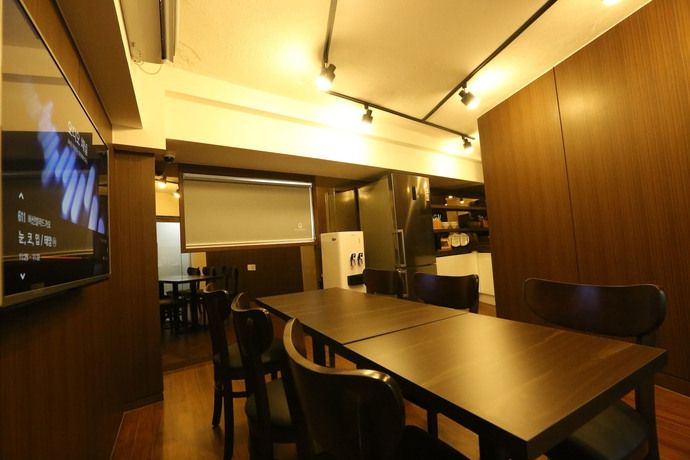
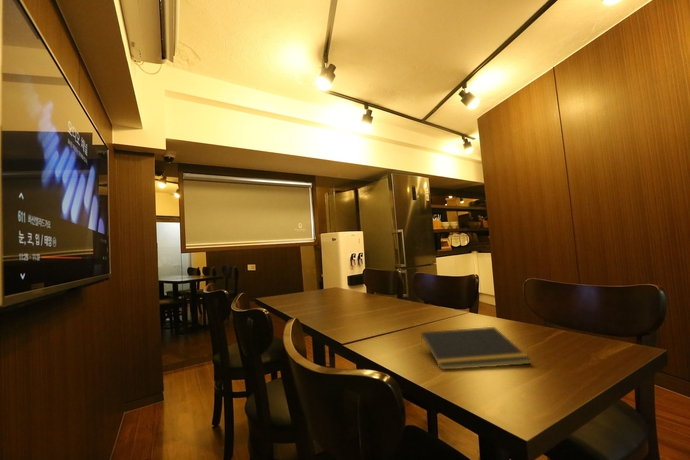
+ notepad [420,326,532,370]
